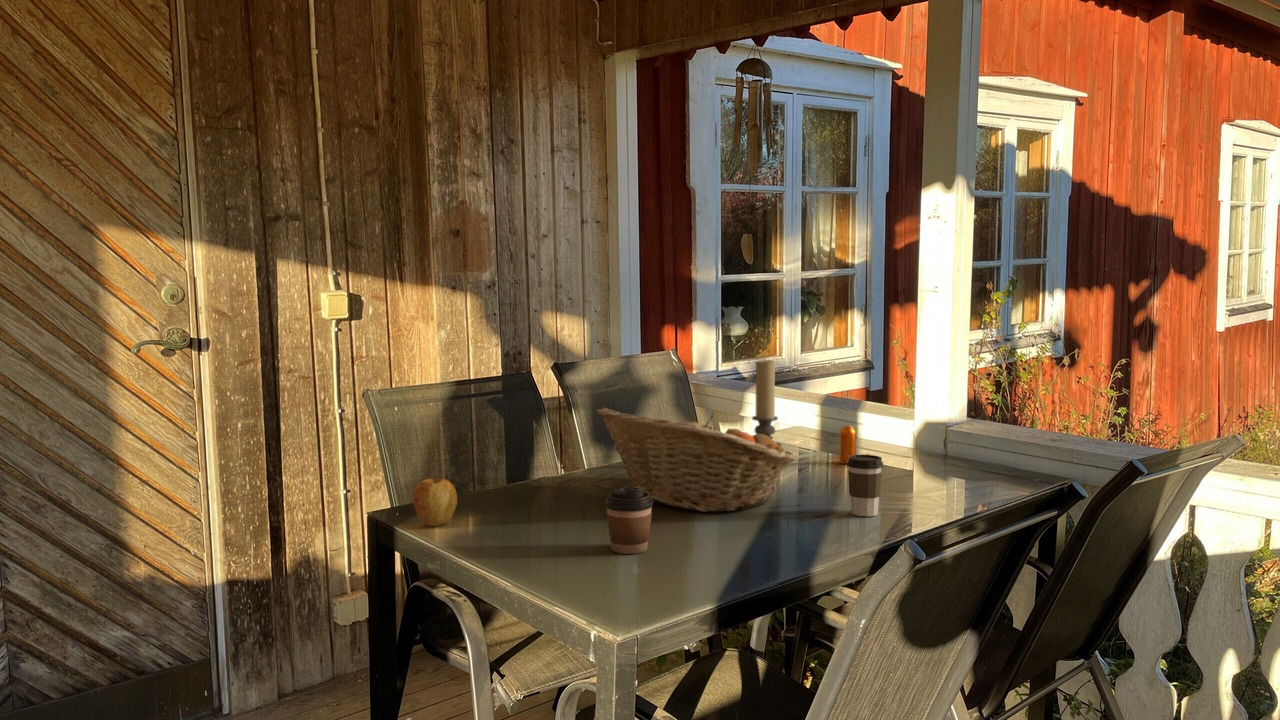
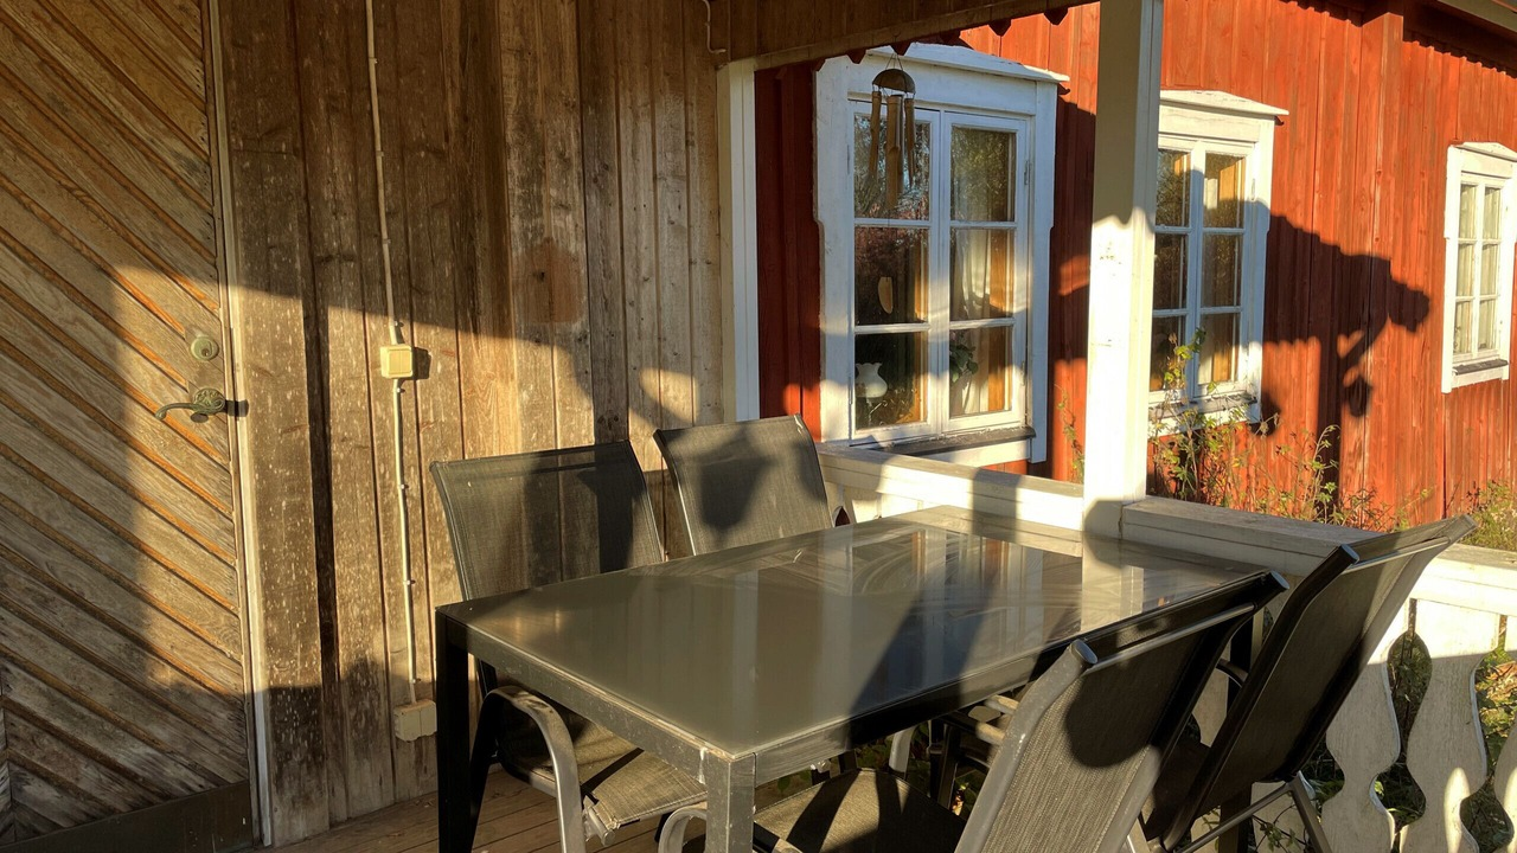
- coffee cup [846,454,884,517]
- fruit basket [596,407,795,513]
- coffee cup [604,486,654,555]
- pepper shaker [838,424,872,465]
- apple [412,477,458,527]
- candle holder [751,358,794,456]
